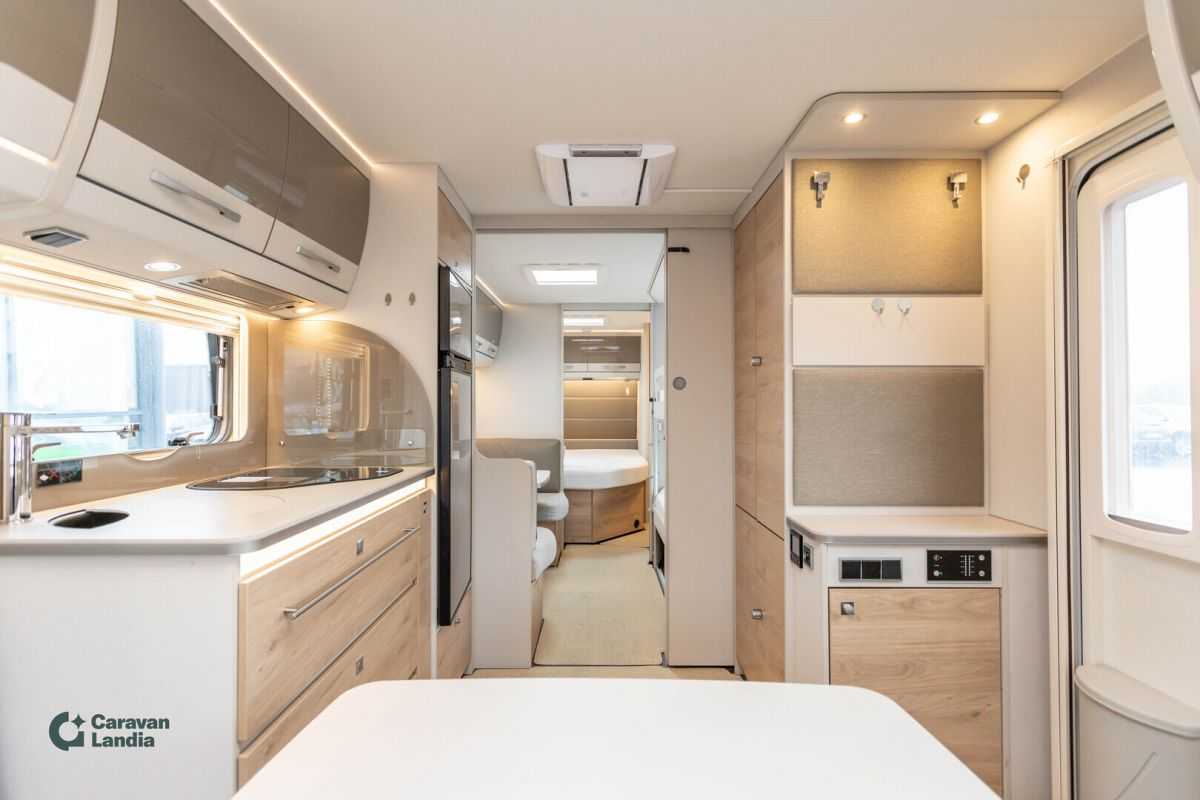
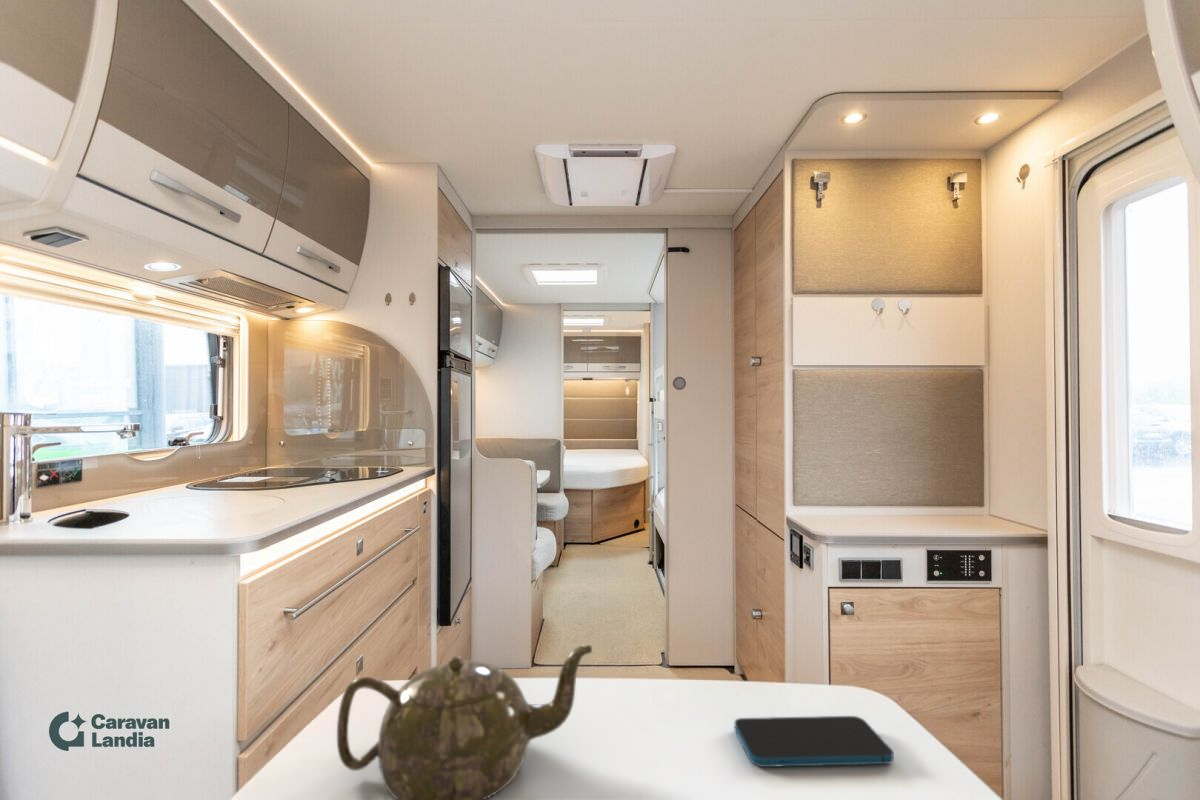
+ smartphone [734,715,894,768]
+ teapot [336,644,593,800]
